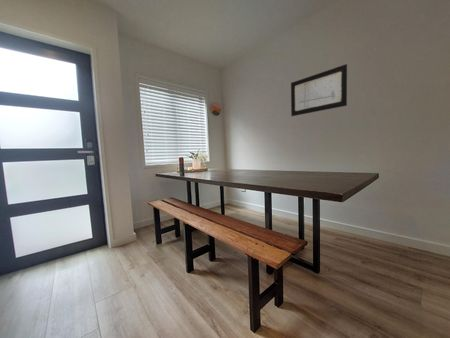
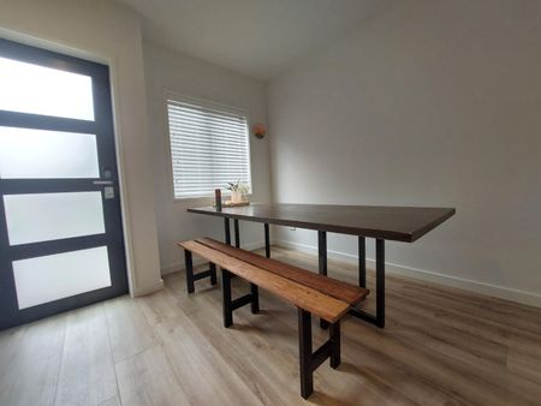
- wall art [290,63,348,117]
